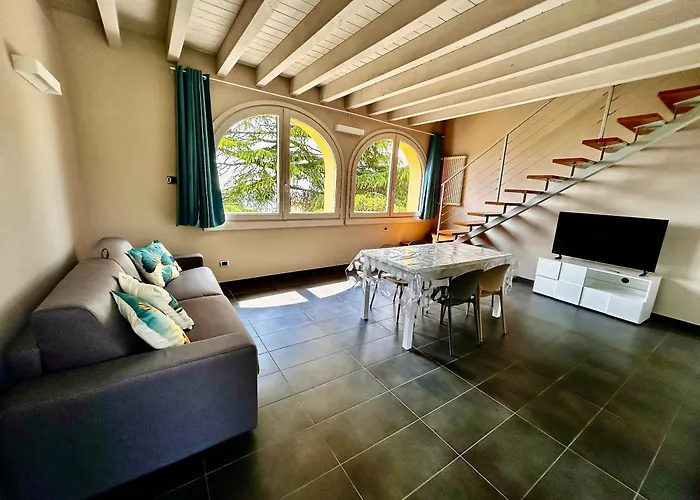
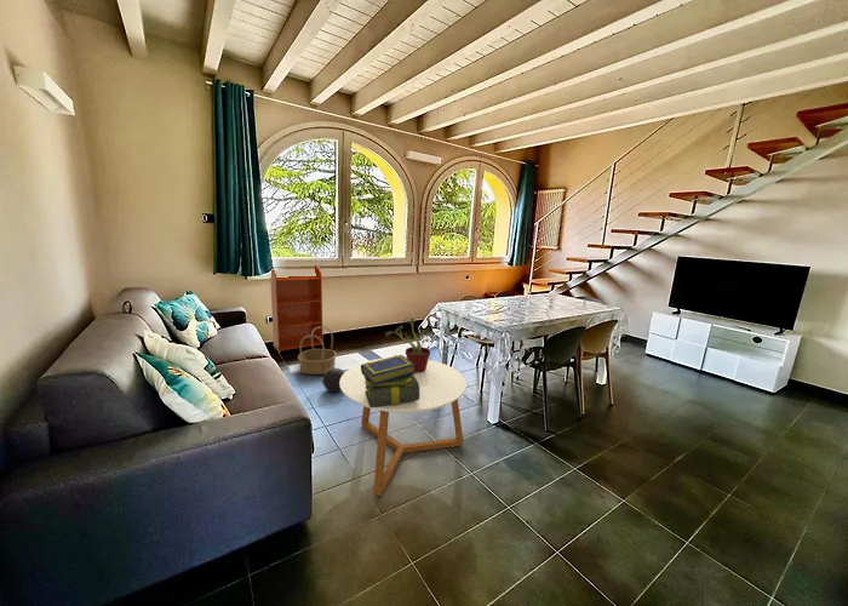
+ bookcase [269,263,323,354]
+ basket [297,326,338,376]
+ coffee table [339,356,468,497]
+ potted plant [384,318,431,373]
+ decorative ball [321,367,345,393]
+ stack of books [361,354,419,407]
